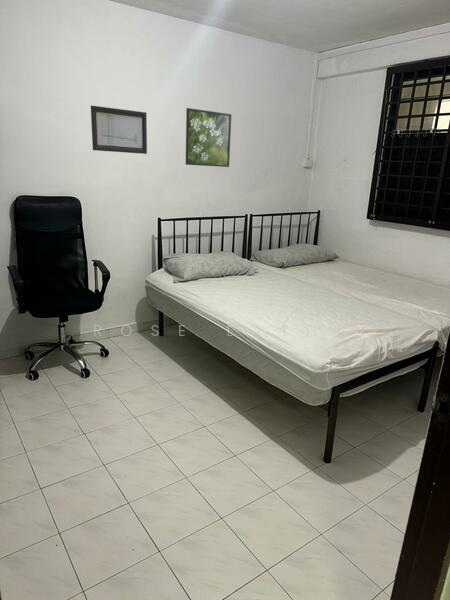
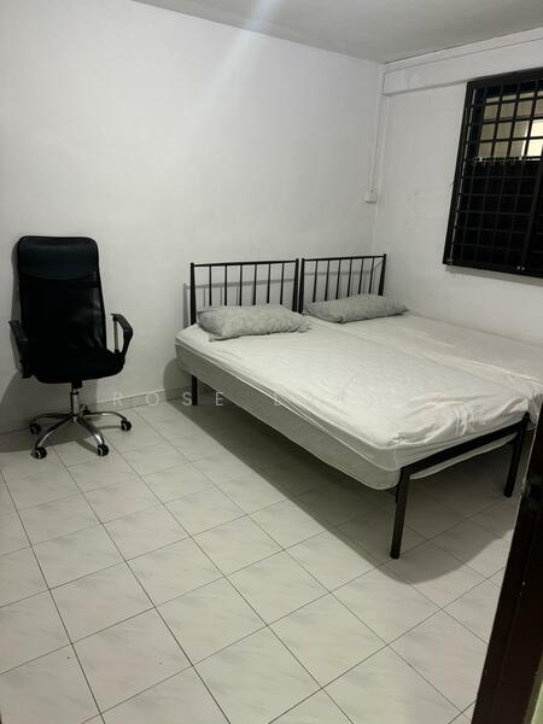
- wall art [90,104,148,155]
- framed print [185,107,232,168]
